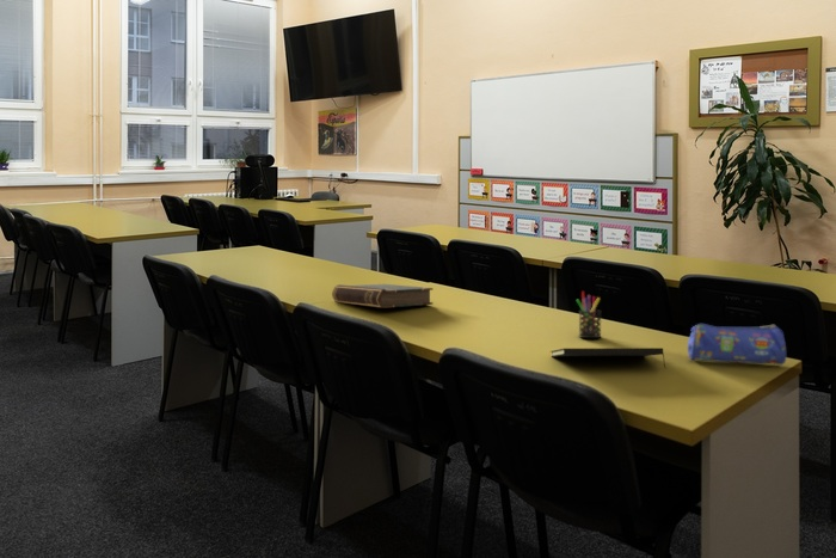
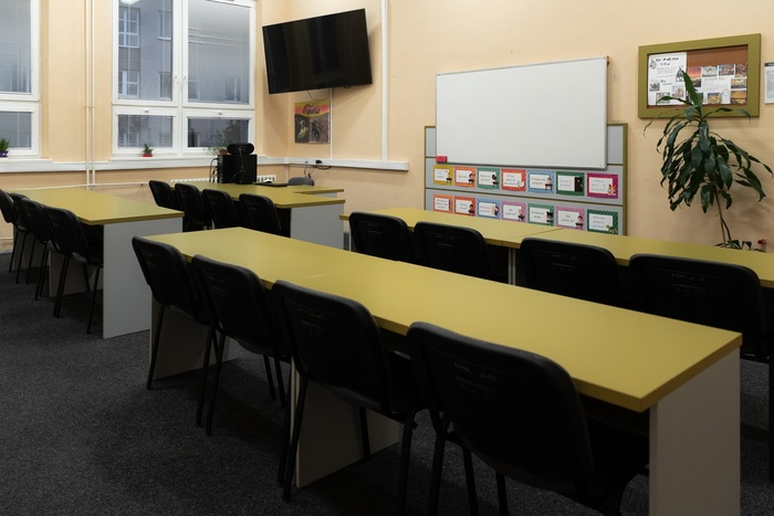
- notepad [548,347,666,368]
- pen holder [576,290,603,339]
- pencil case [687,323,787,367]
- book [331,283,435,309]
